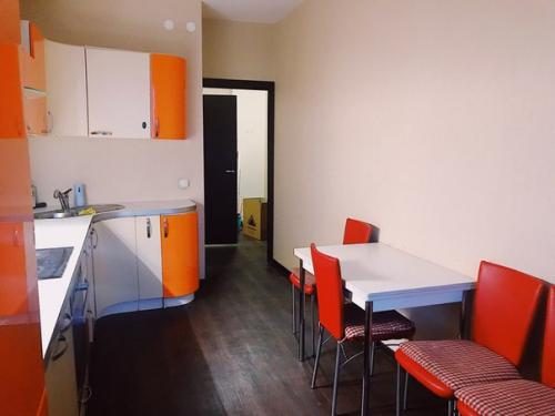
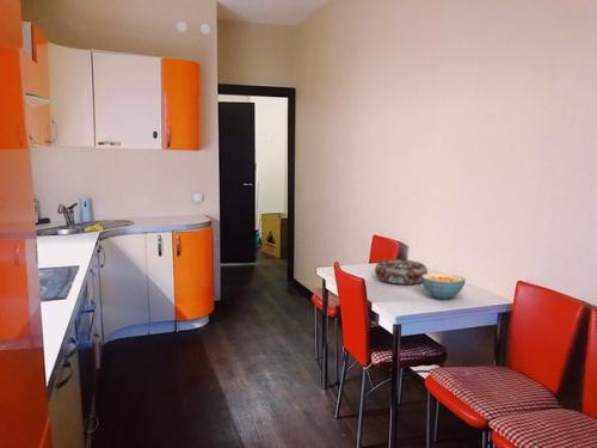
+ decorative bowl [374,258,429,286]
+ cereal bowl [421,272,467,300]
